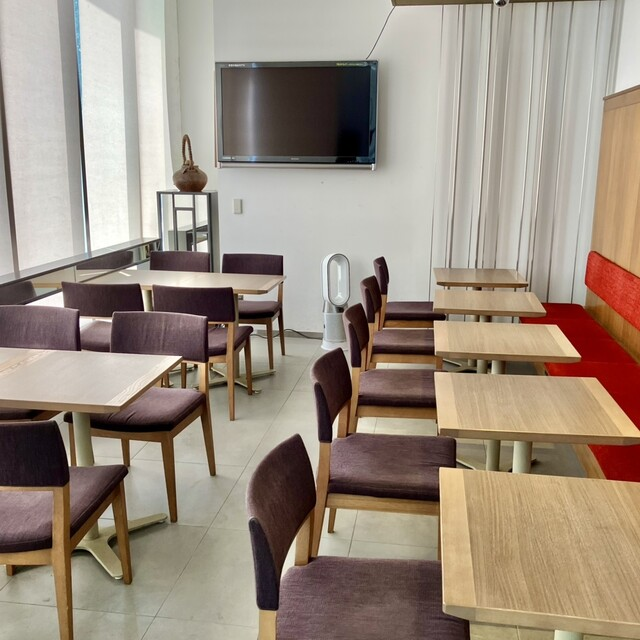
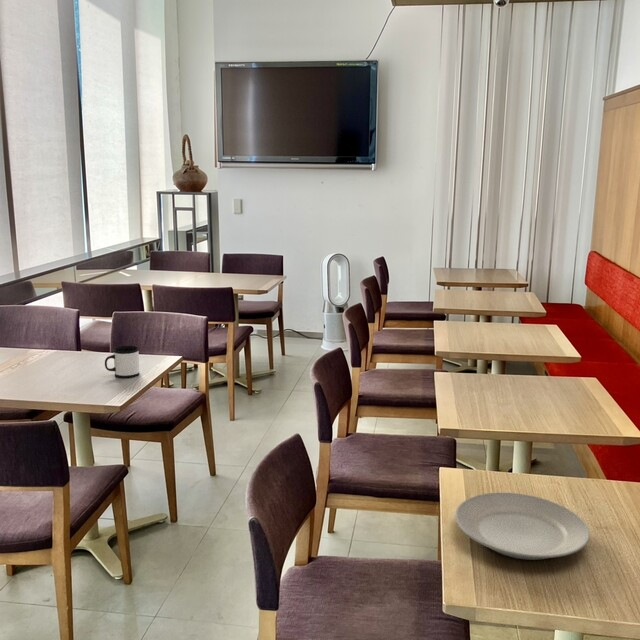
+ mug [104,345,140,379]
+ plate [454,491,591,561]
